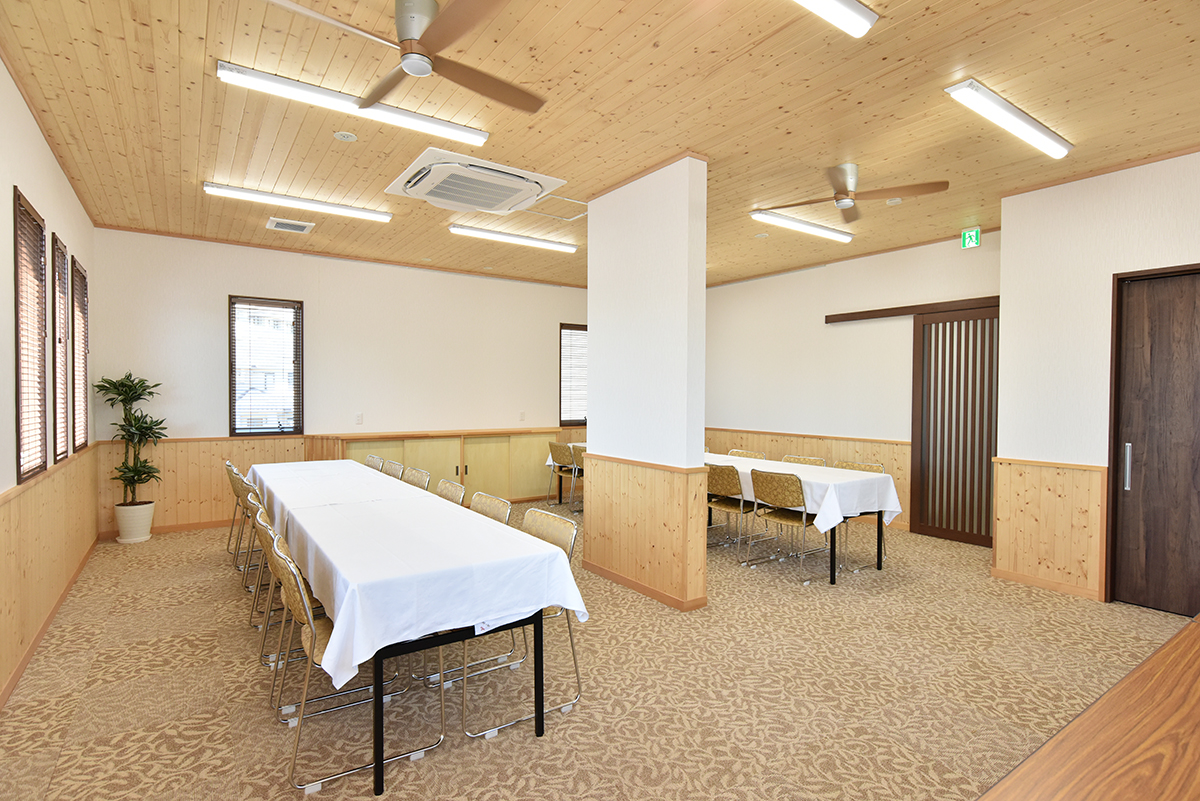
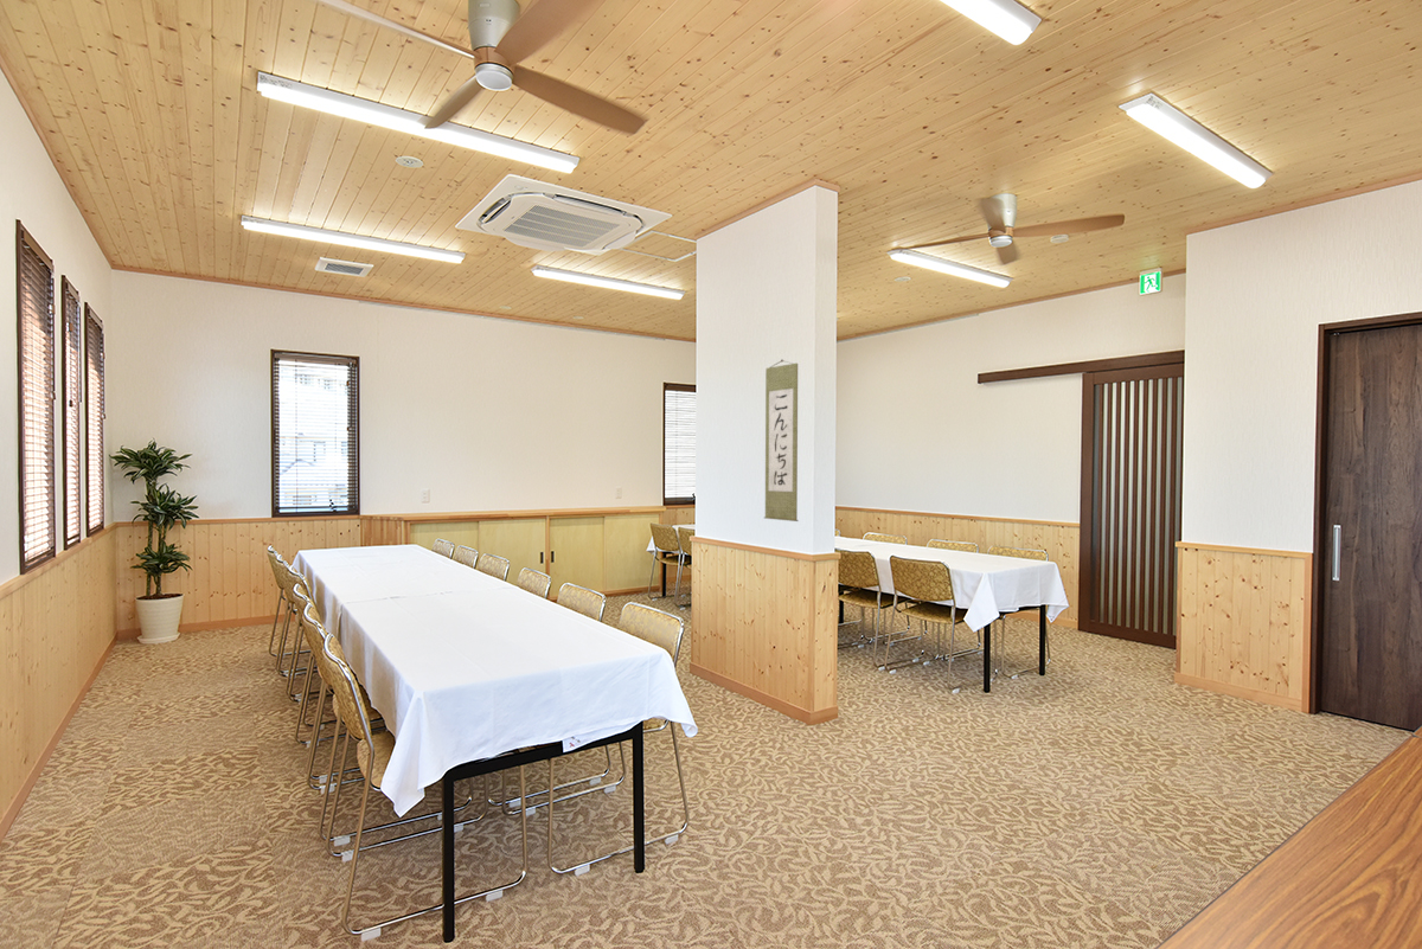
+ wall scroll [763,359,800,522]
